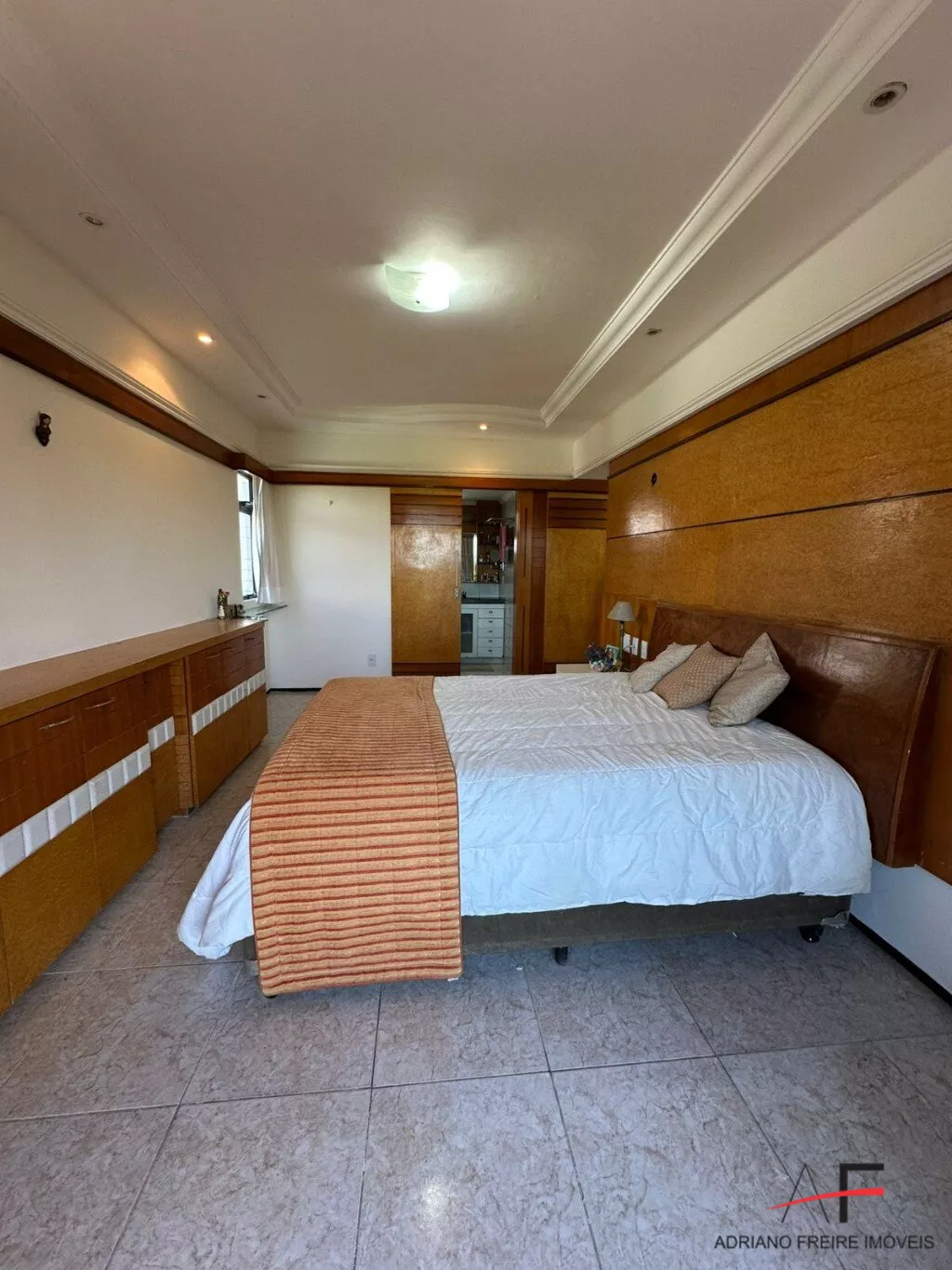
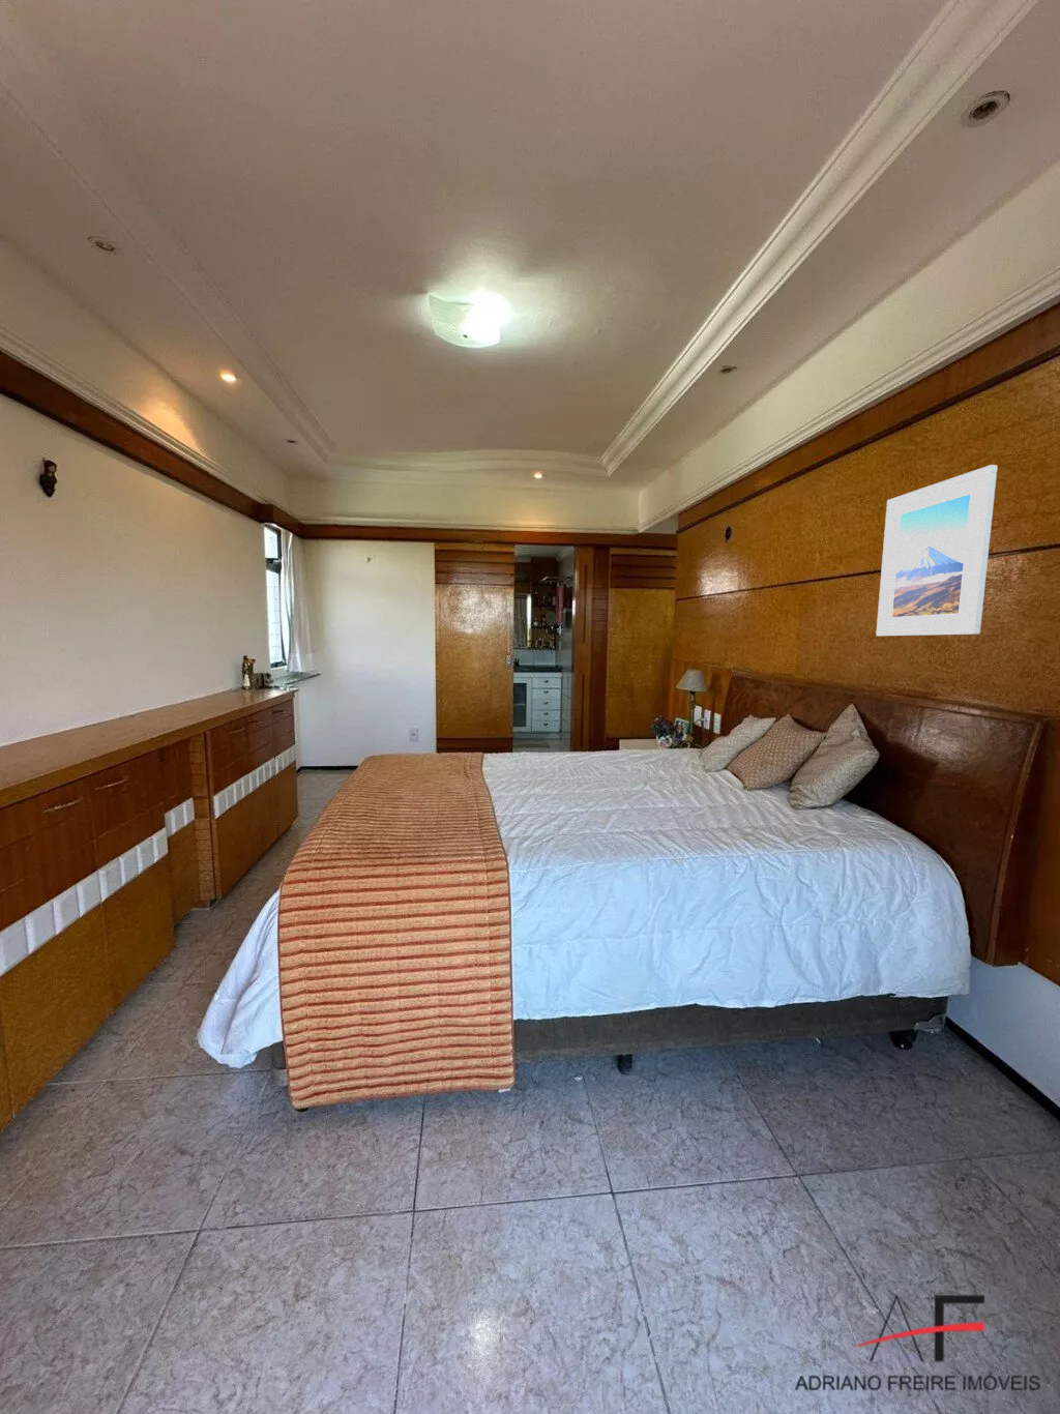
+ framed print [875,464,998,637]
